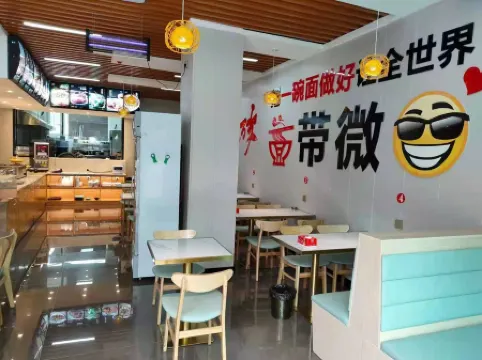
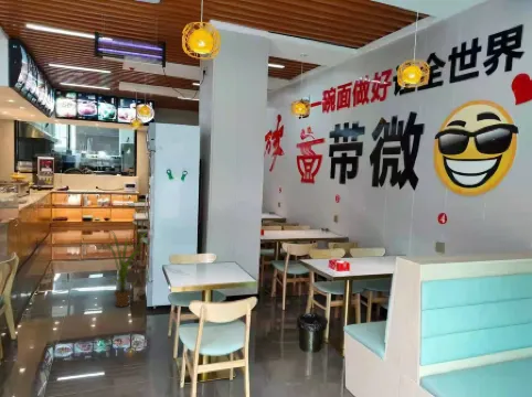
+ house plant [103,228,147,308]
